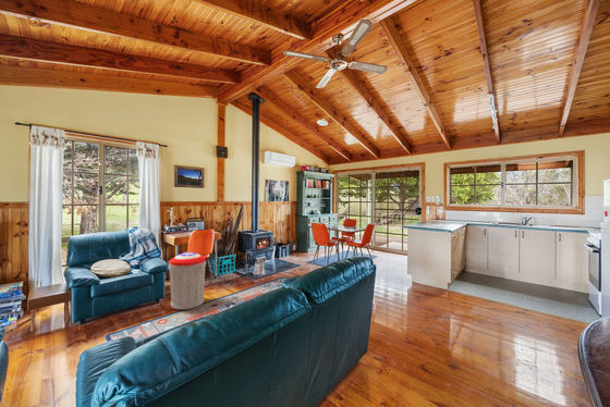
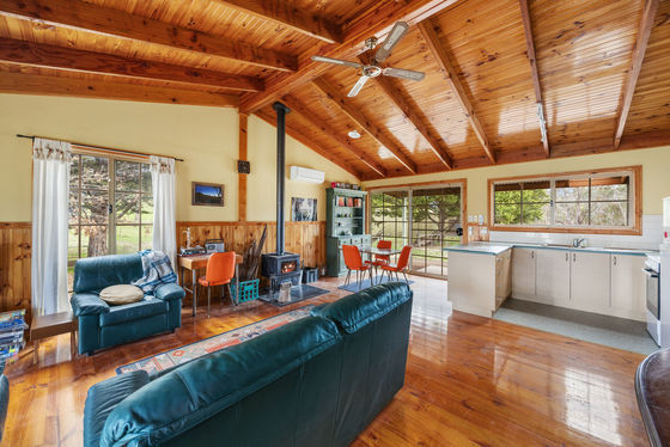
- trash can [168,251,207,311]
